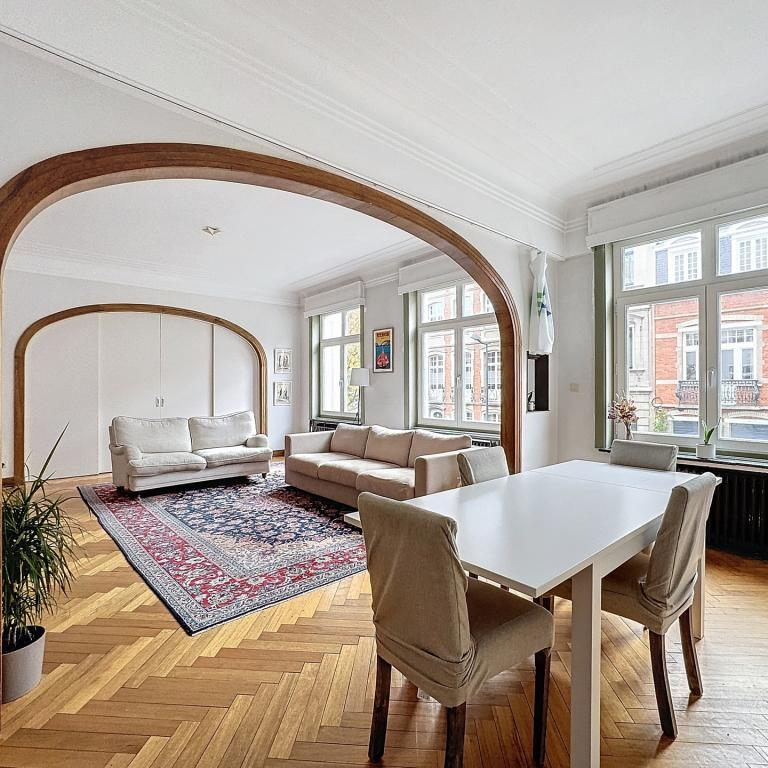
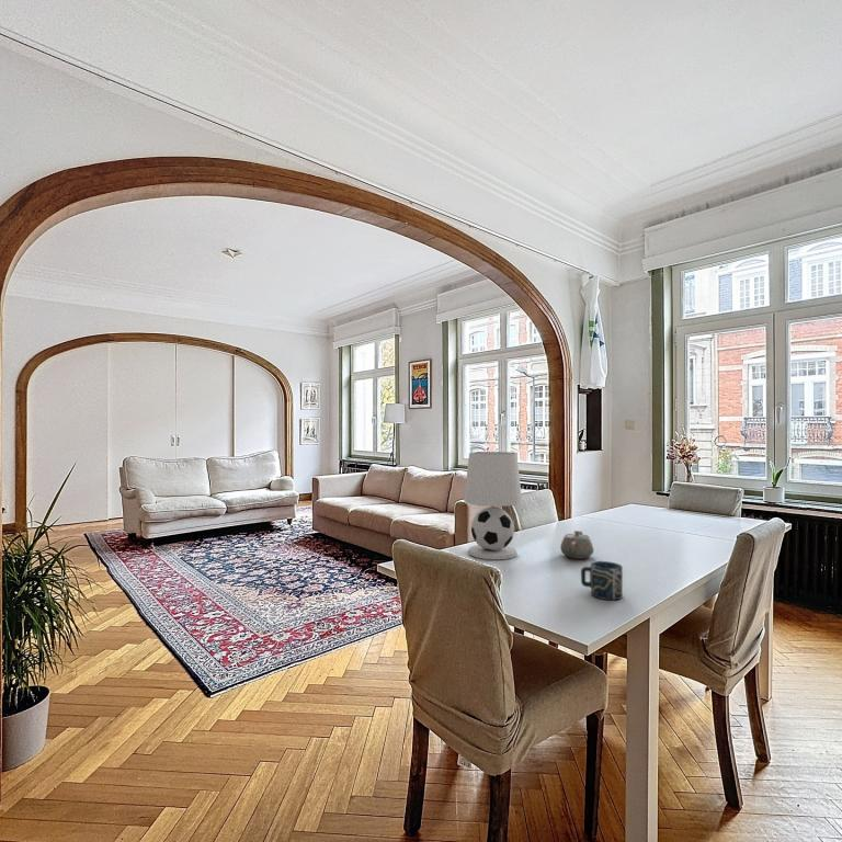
+ teapot [559,530,594,559]
+ cup [580,560,624,601]
+ table lamp [463,451,523,560]
